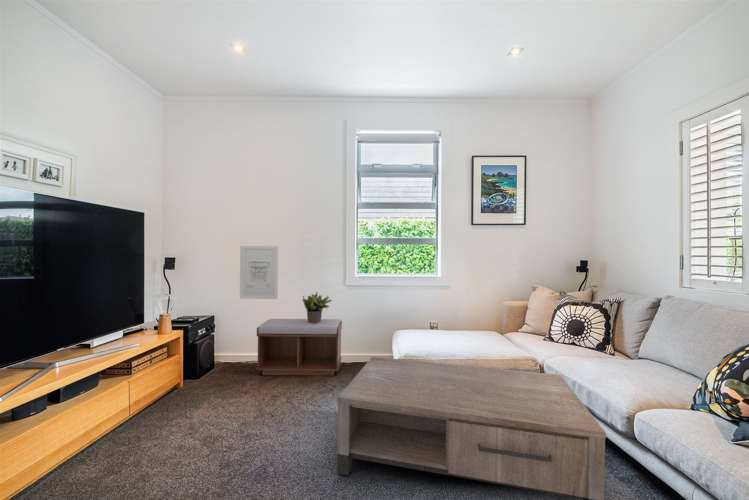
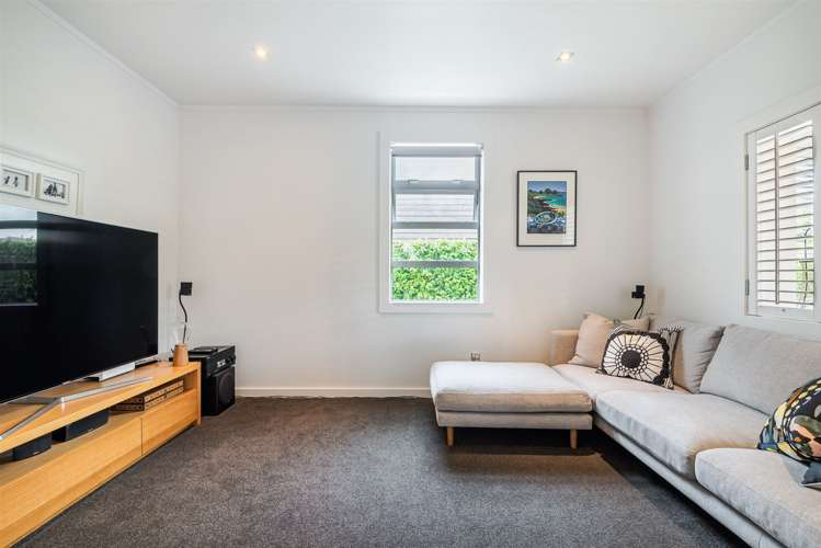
- coffee table [336,356,607,500]
- wall art [239,245,279,300]
- potted plant [301,291,333,323]
- bench [255,318,343,377]
